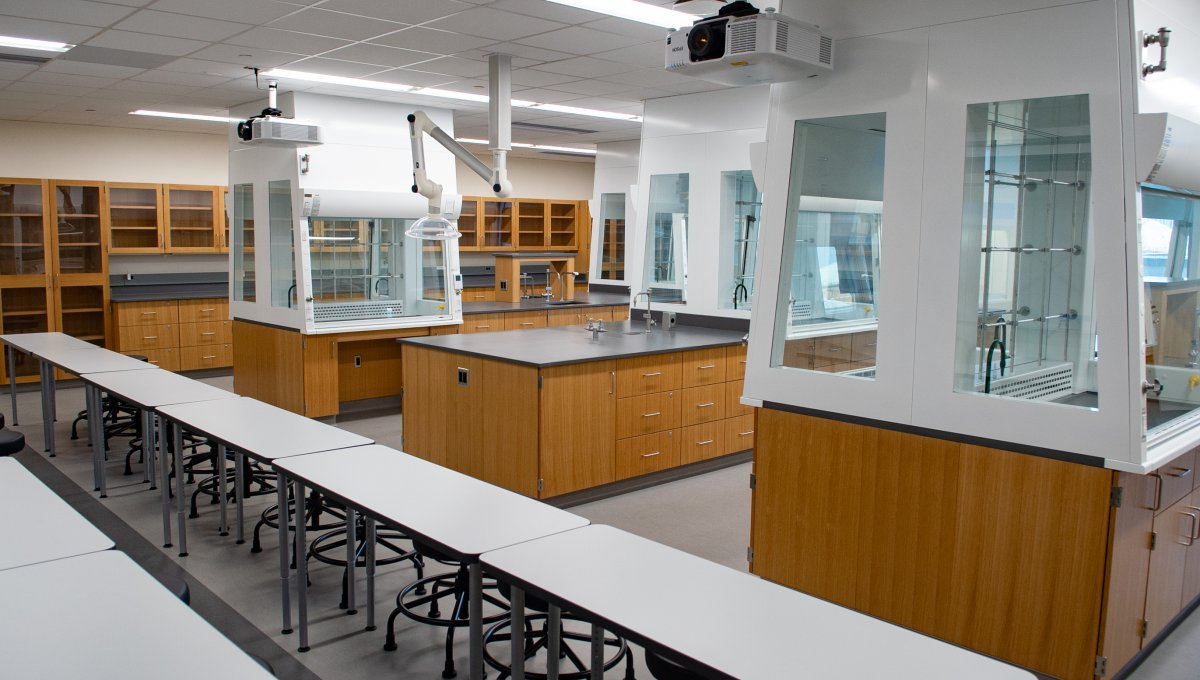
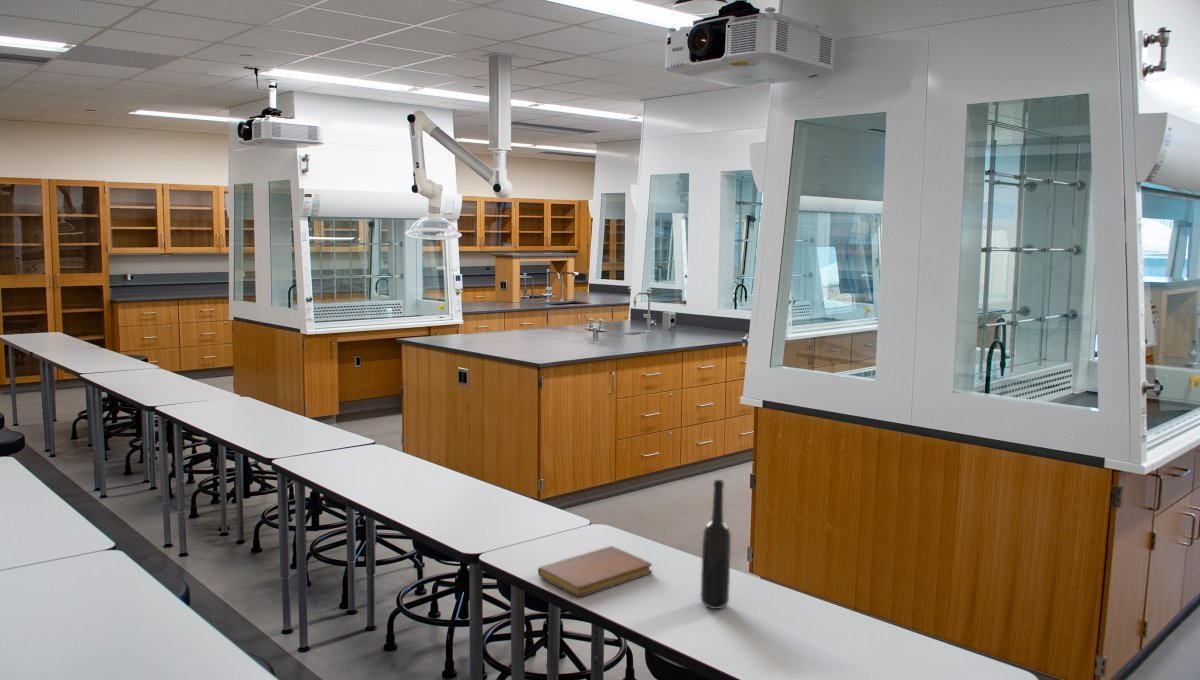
+ bottle [700,479,732,610]
+ notebook [537,545,653,598]
